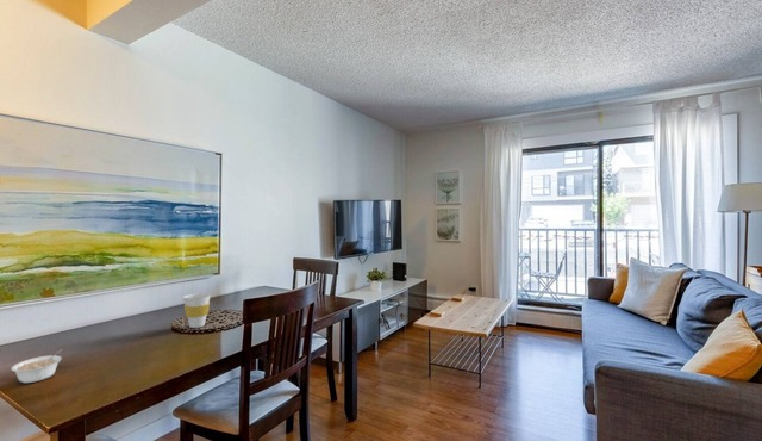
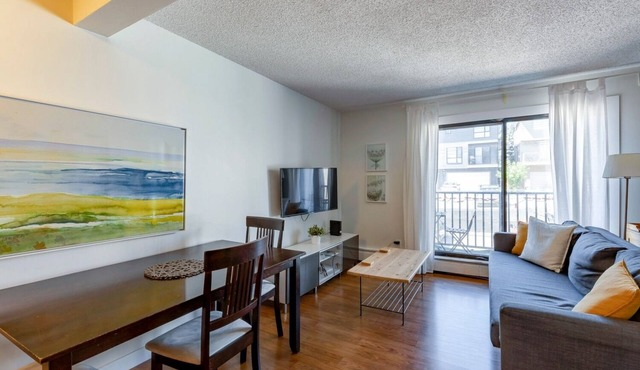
- legume [10,348,63,384]
- cup [182,292,212,329]
